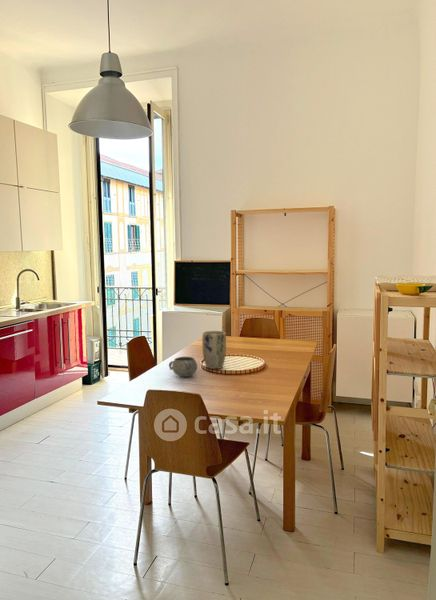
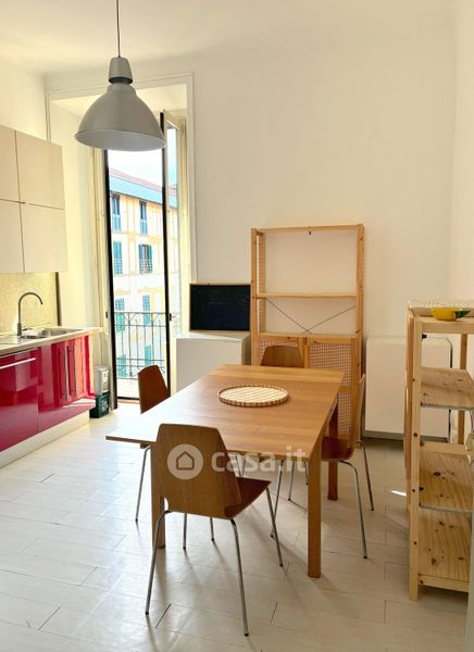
- decorative bowl [168,356,198,378]
- plant pot [201,330,227,370]
